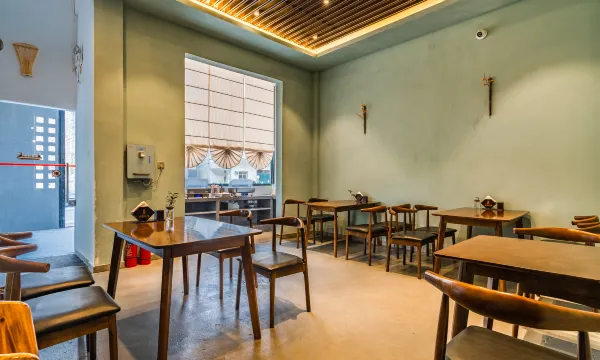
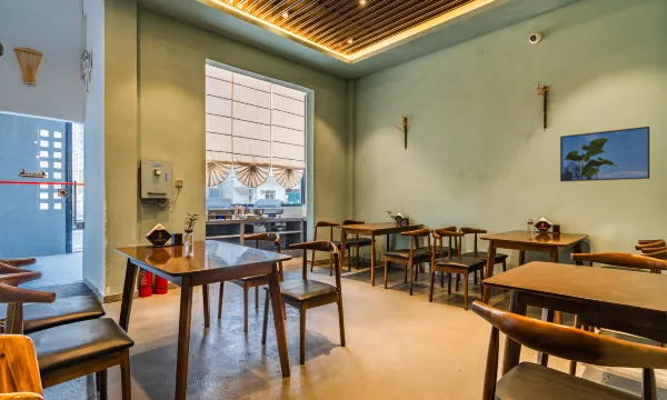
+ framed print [559,126,650,182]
